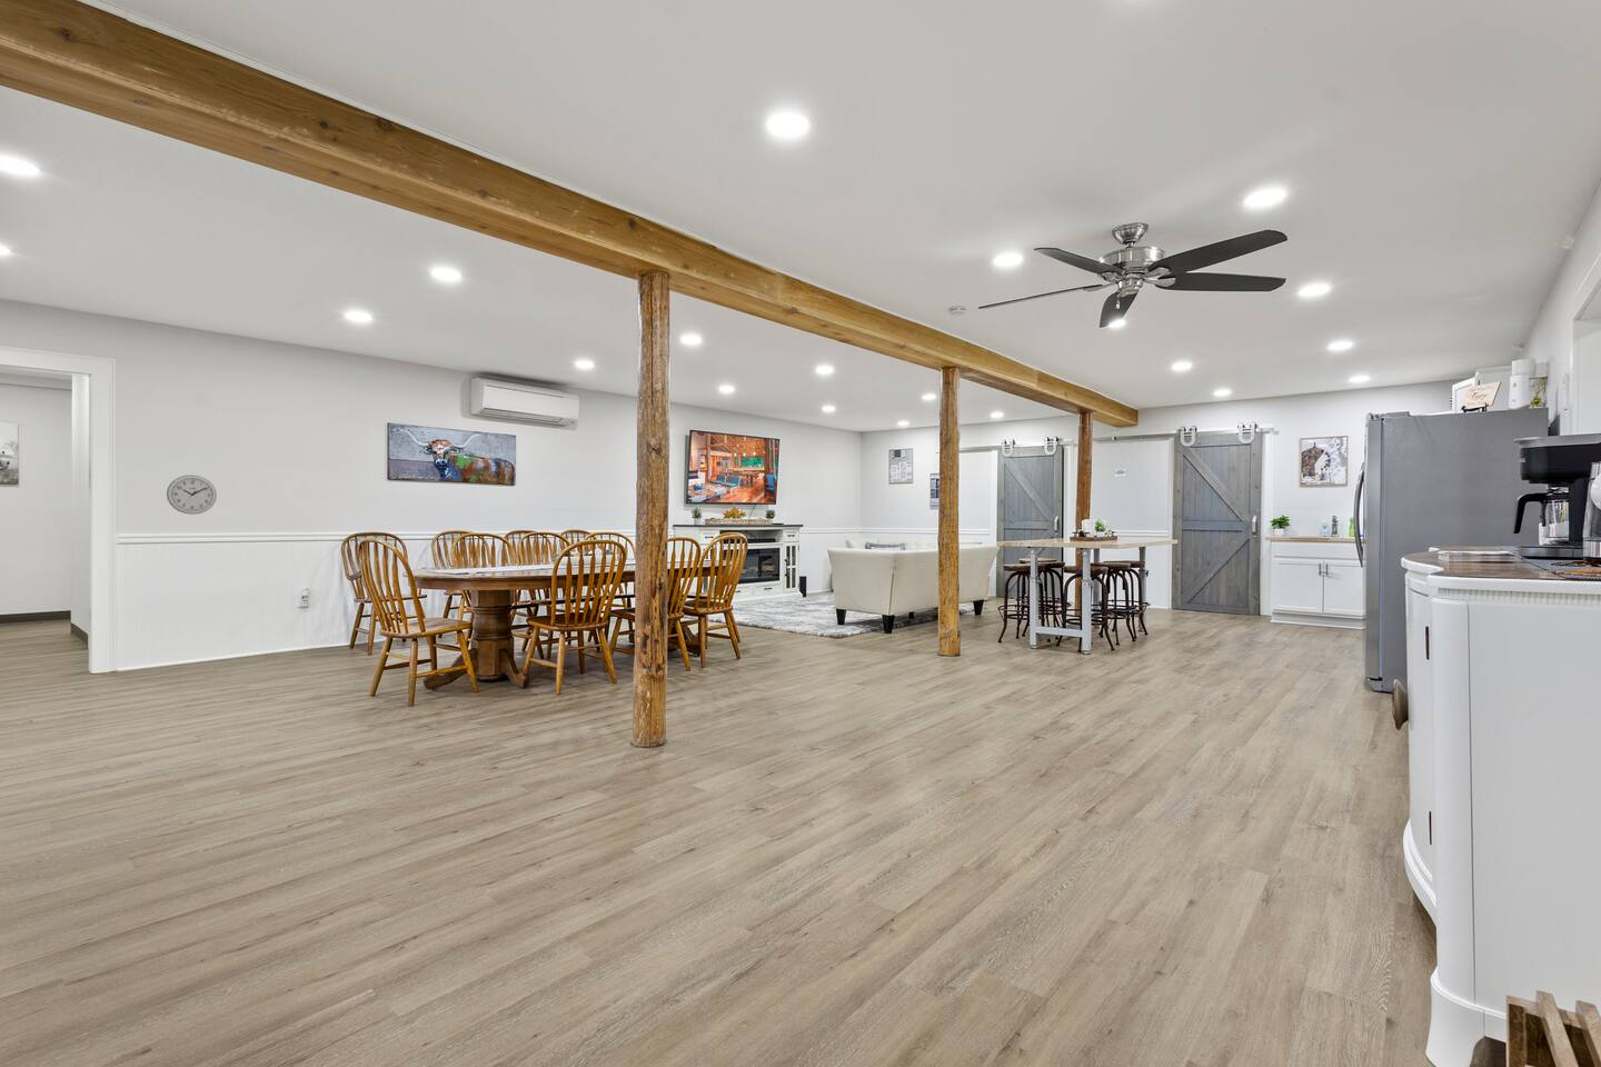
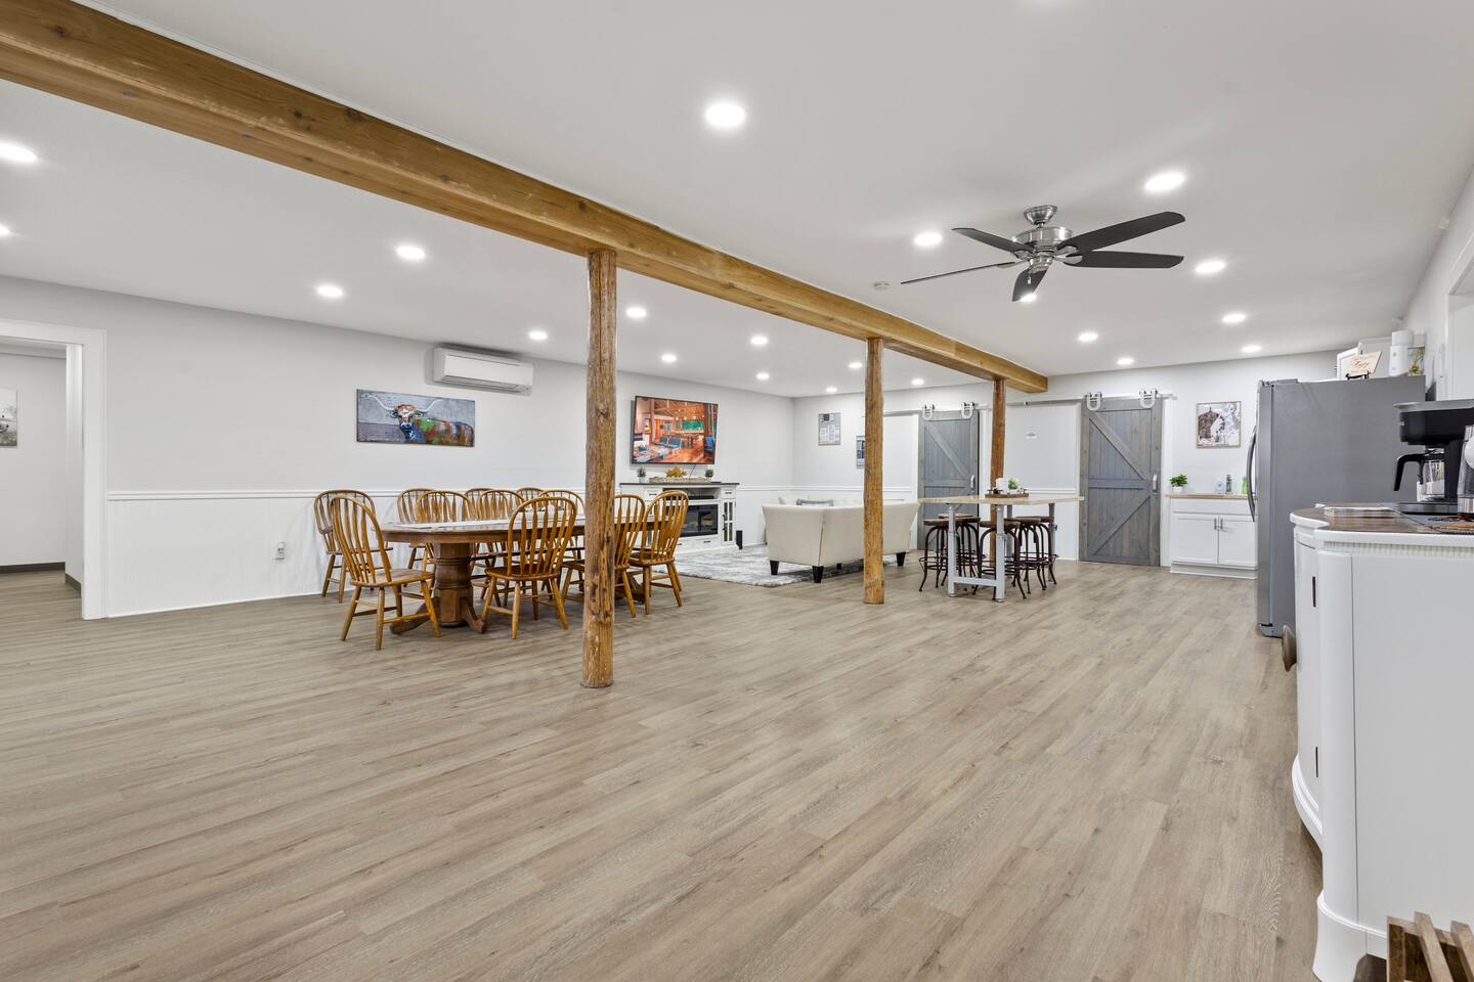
- wall clock [166,474,218,516]
